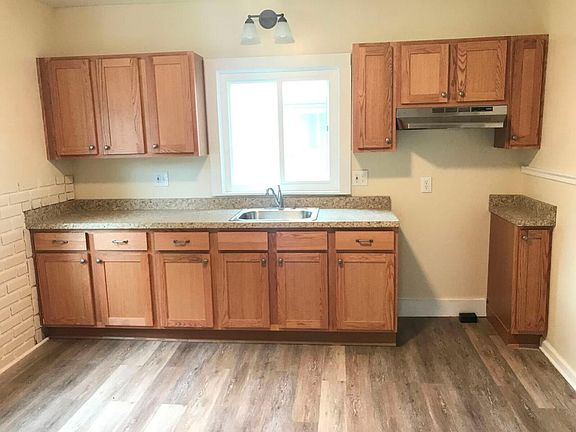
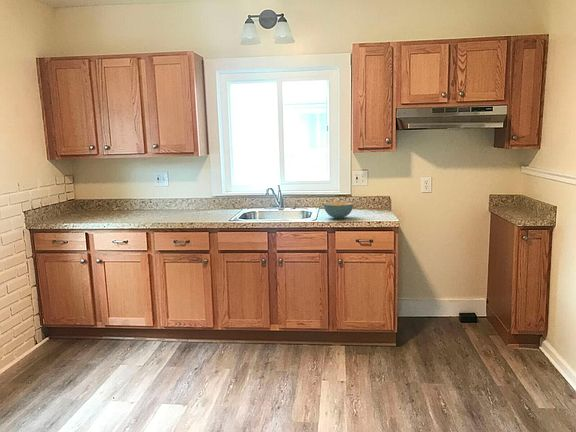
+ cereal bowl [323,201,354,220]
